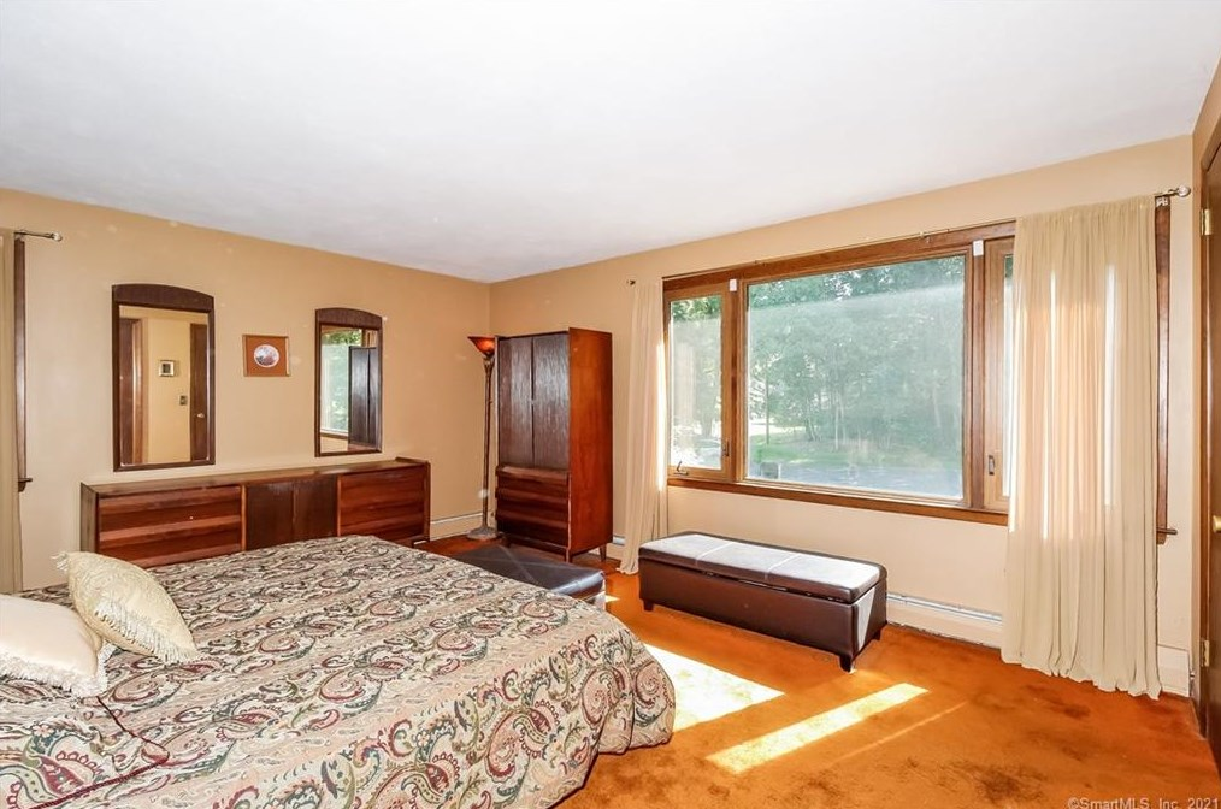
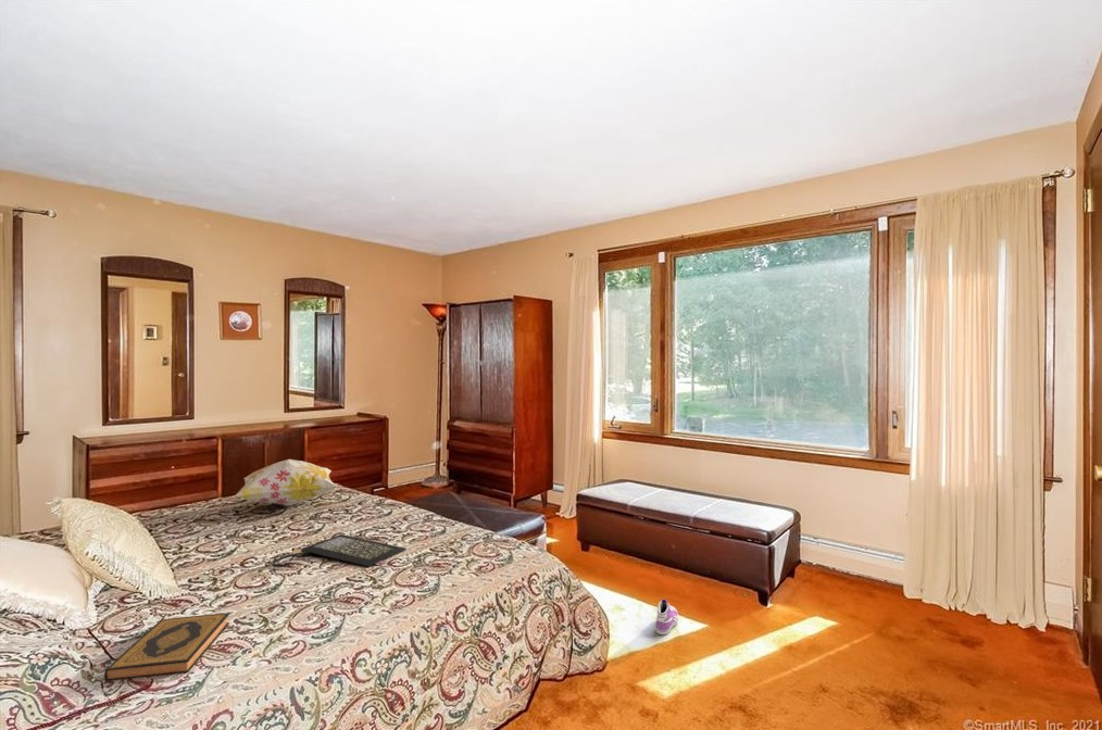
+ decorative pillow [234,458,339,507]
+ sneaker [654,599,679,635]
+ clutch bag [272,533,408,568]
+ hardback book [103,612,230,682]
